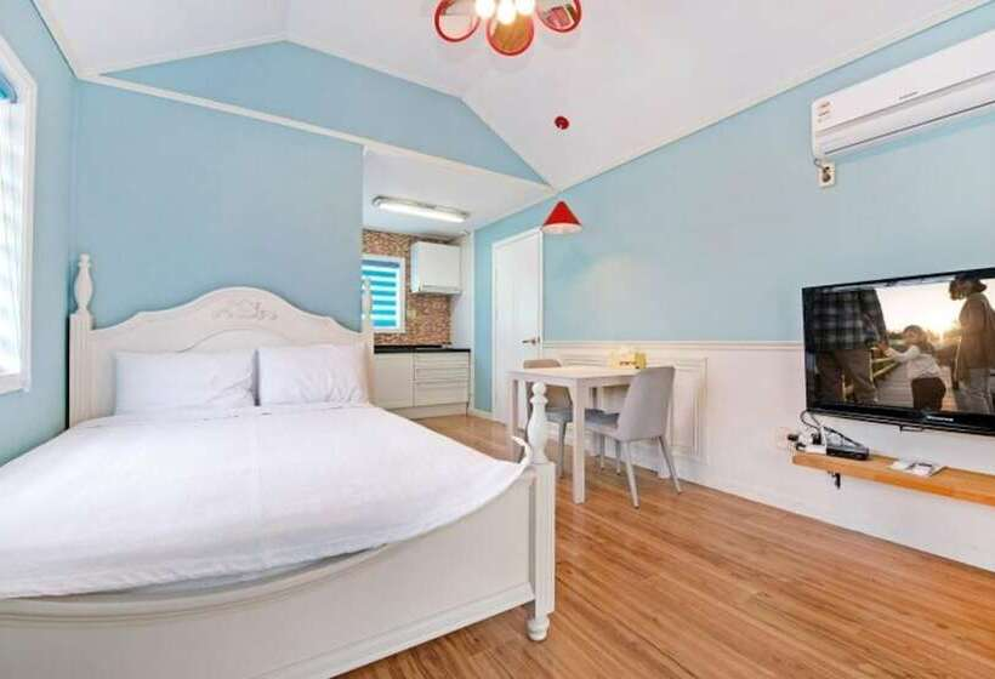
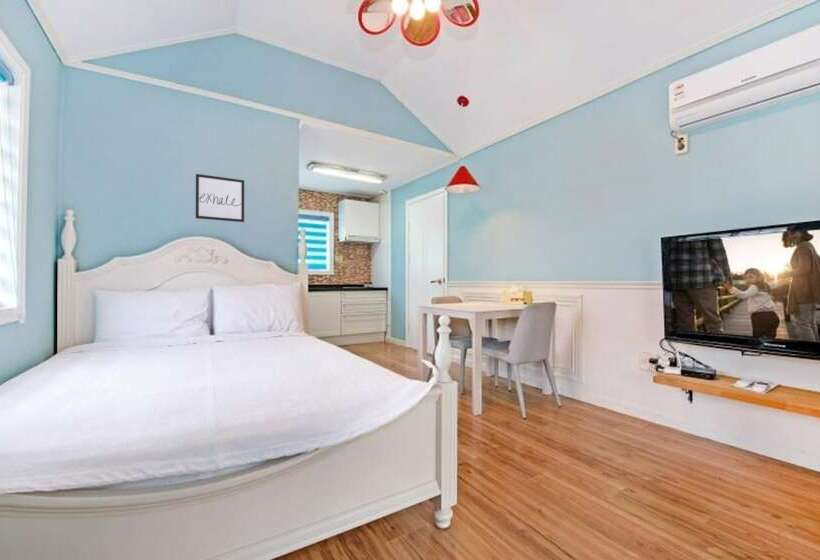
+ wall art [195,173,245,223]
